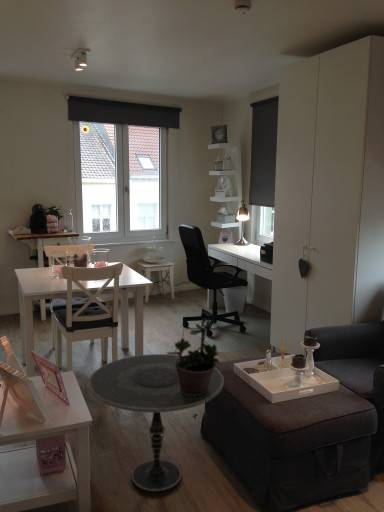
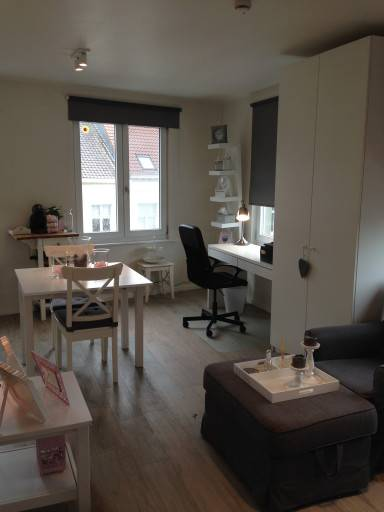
- potted plant [166,318,221,396]
- side table [88,353,225,492]
